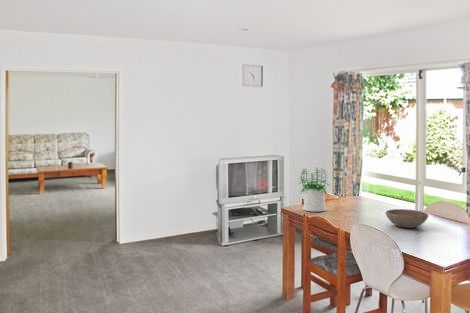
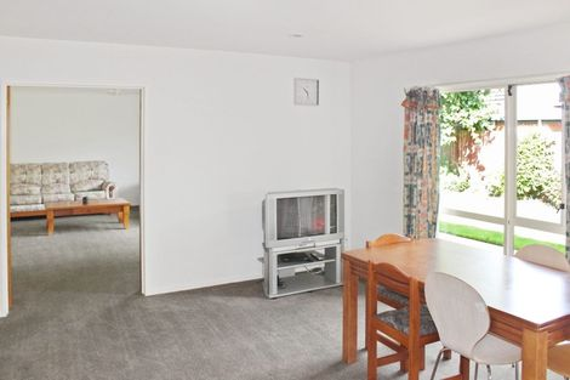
- bowl [385,208,430,229]
- potted plant [296,166,331,212]
